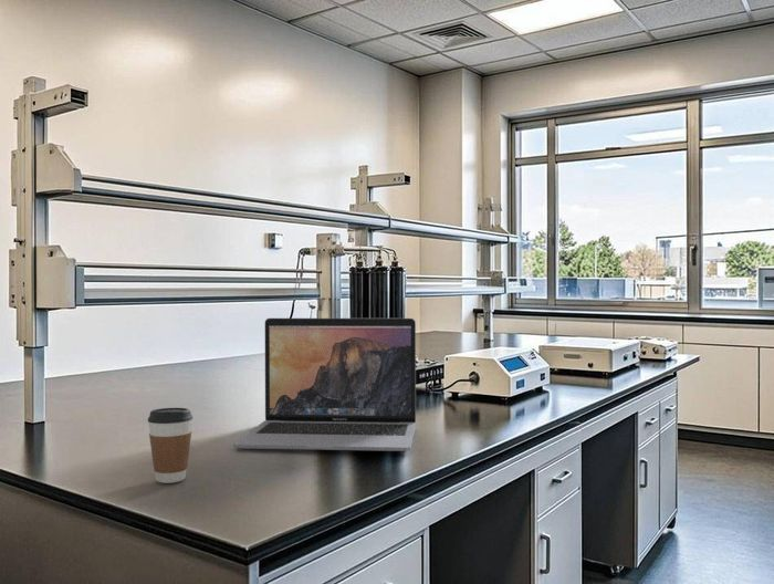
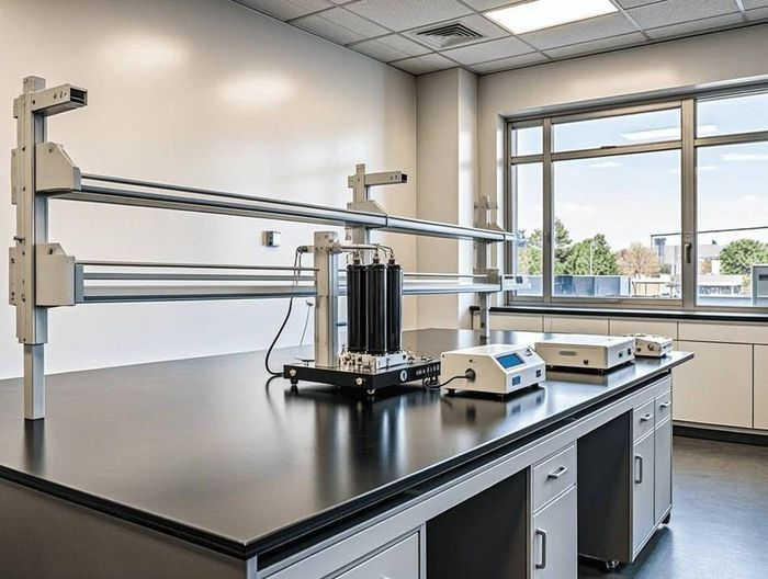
- laptop [233,317,417,452]
- coffee cup [147,407,194,484]
